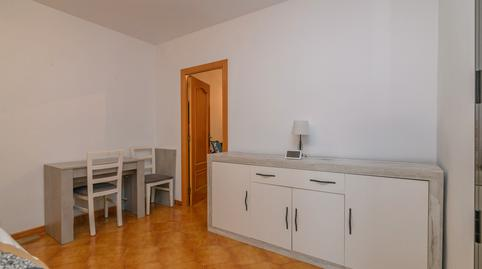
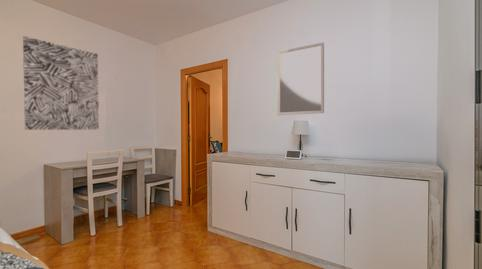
+ home mirror [276,42,325,116]
+ wall art [22,35,100,131]
